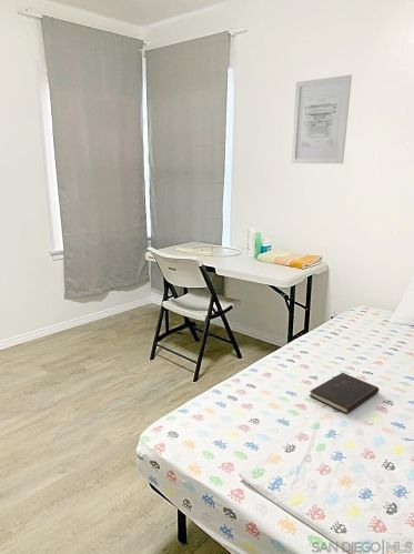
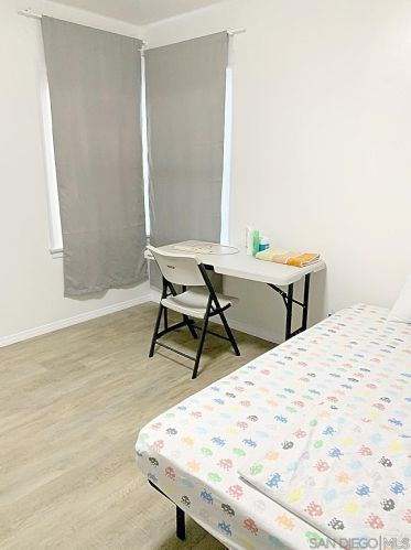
- wall art [290,73,353,164]
- hardcover book [309,372,380,414]
